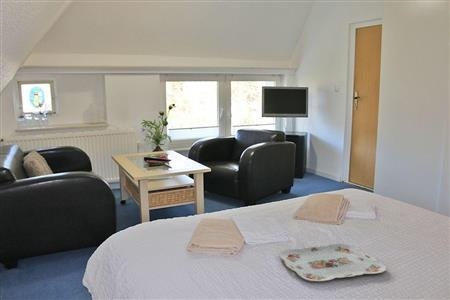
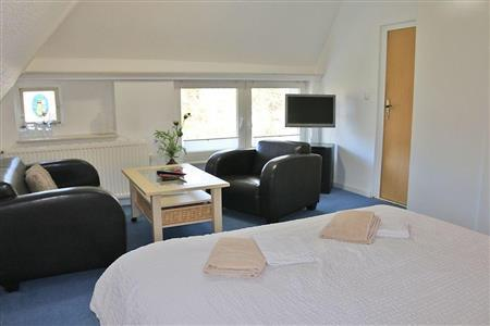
- serving tray [279,243,387,282]
